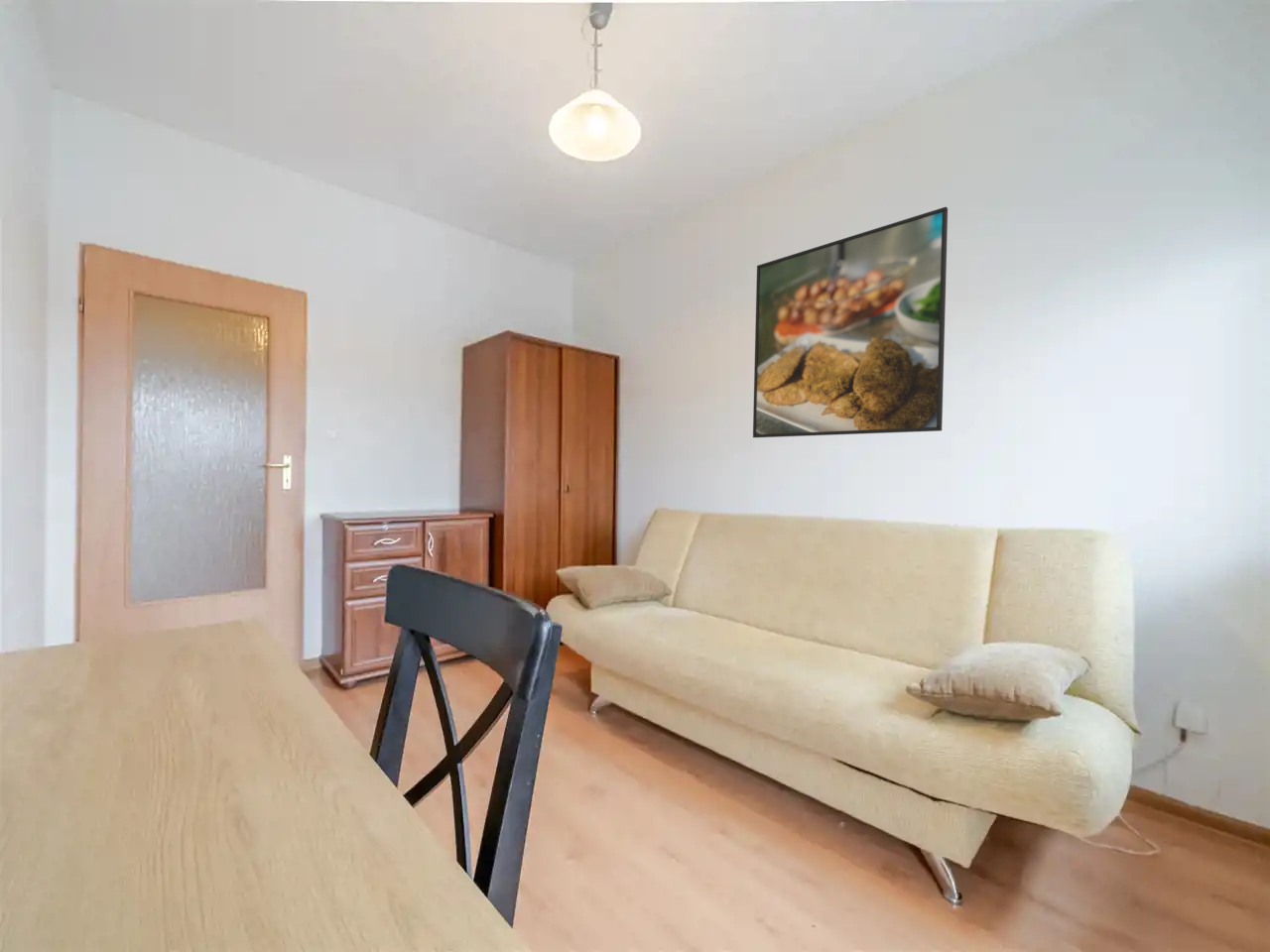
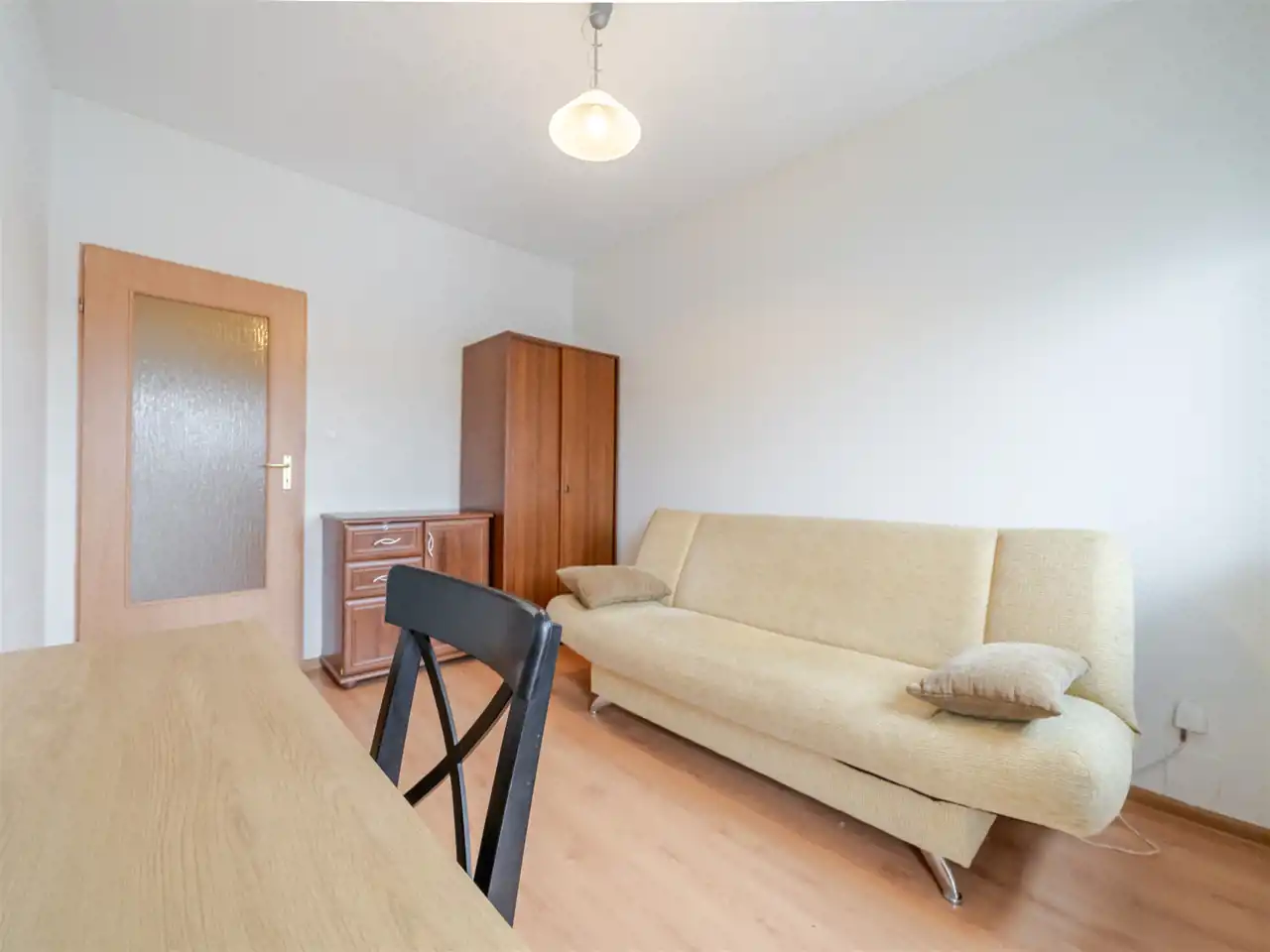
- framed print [752,206,949,438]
